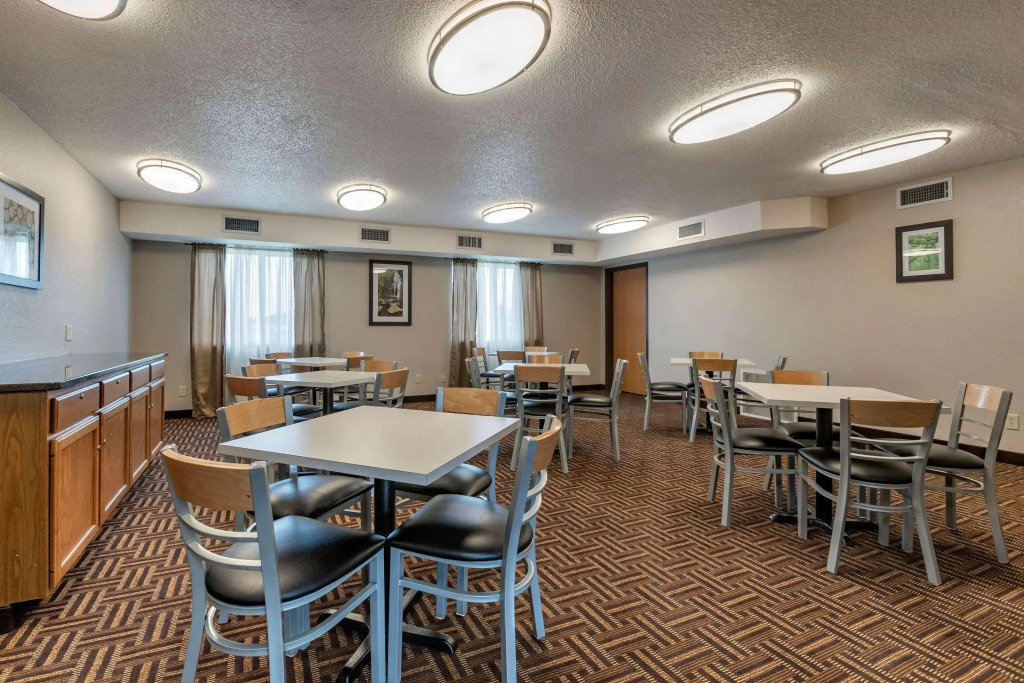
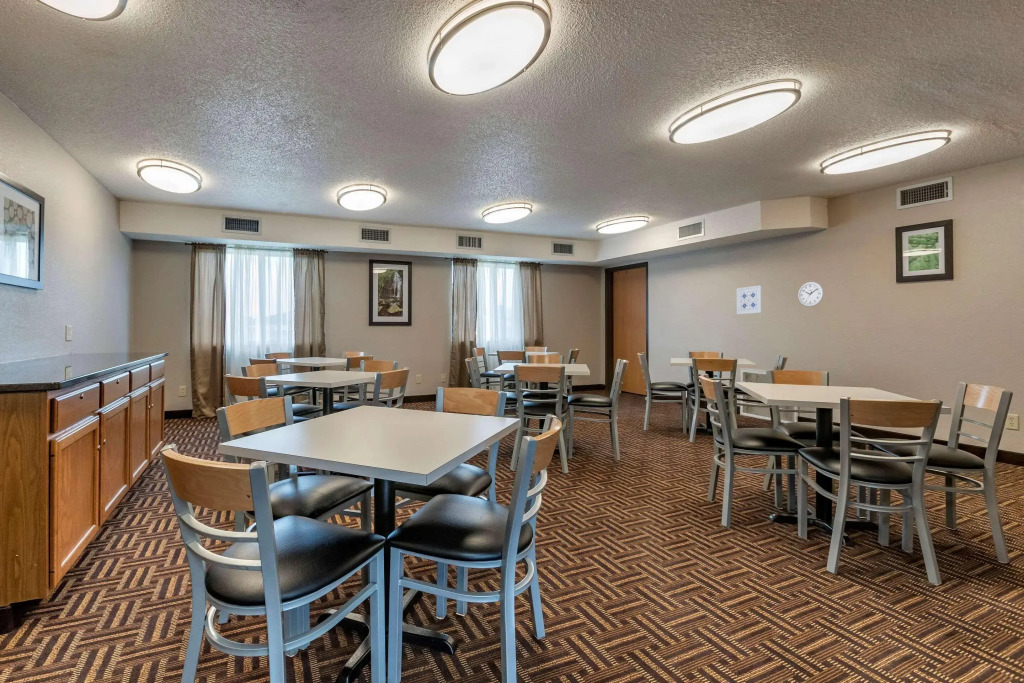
+ wall art [736,284,763,315]
+ wall clock [797,281,825,308]
